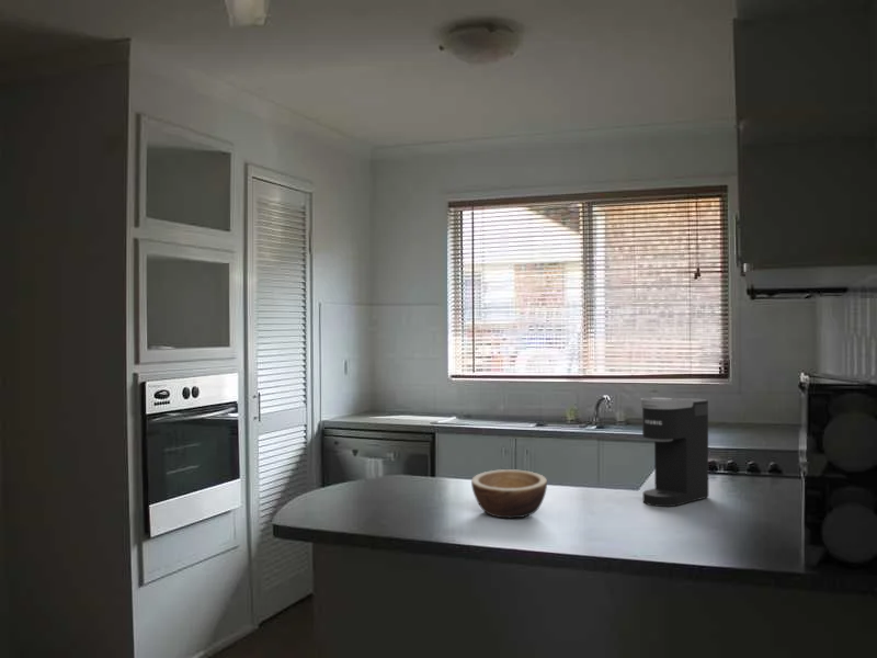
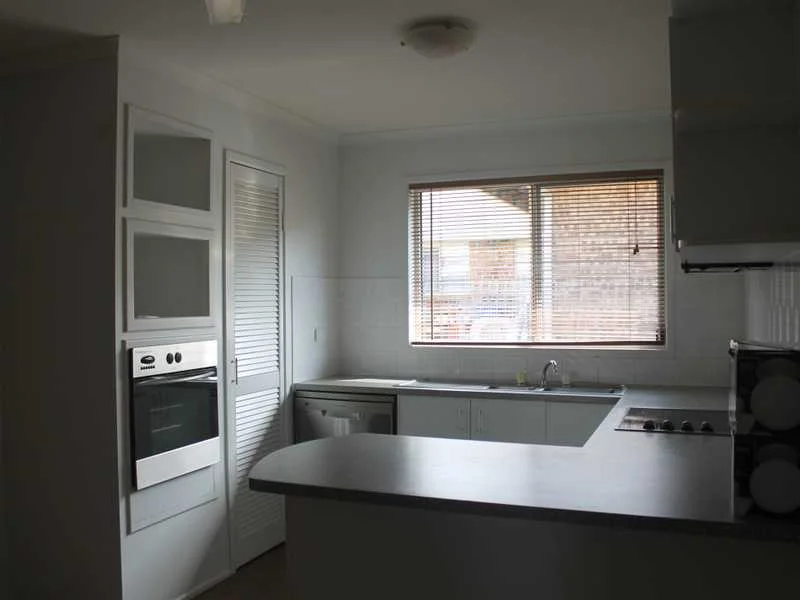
- bowl [470,468,548,520]
- coffee maker [640,396,709,508]
